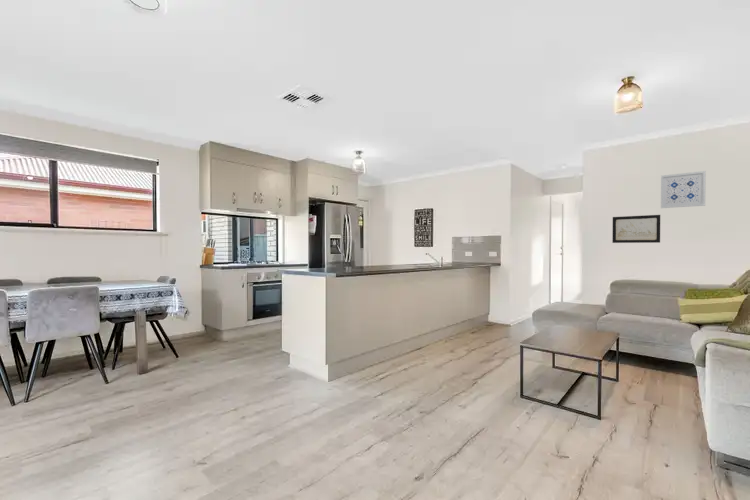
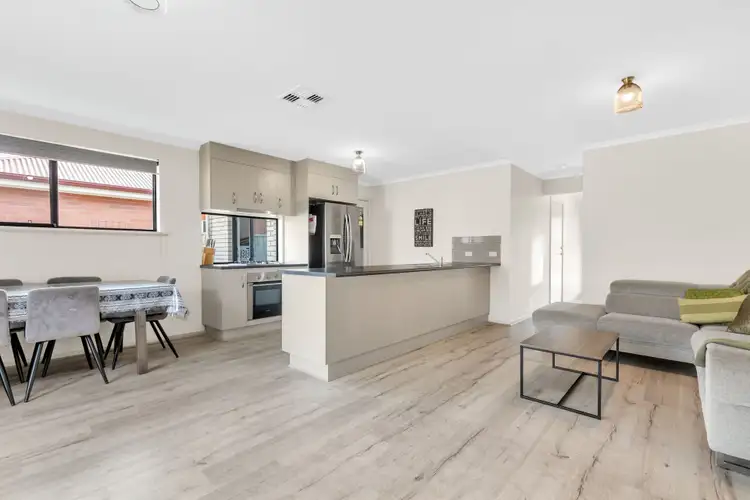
- wall art [660,170,707,209]
- wall art [611,214,661,244]
